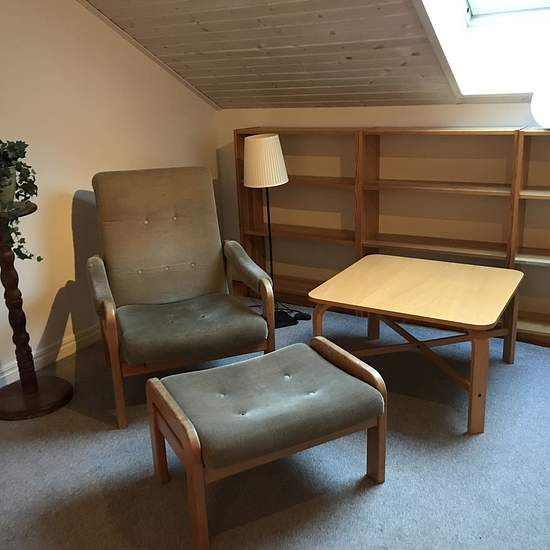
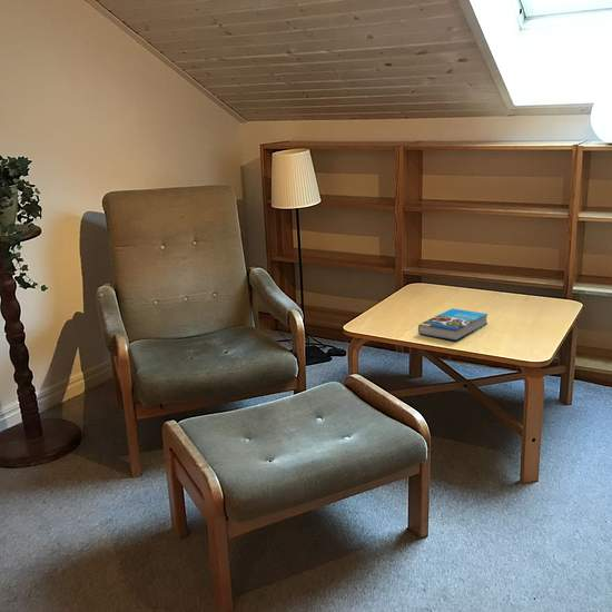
+ book [417,307,488,342]
